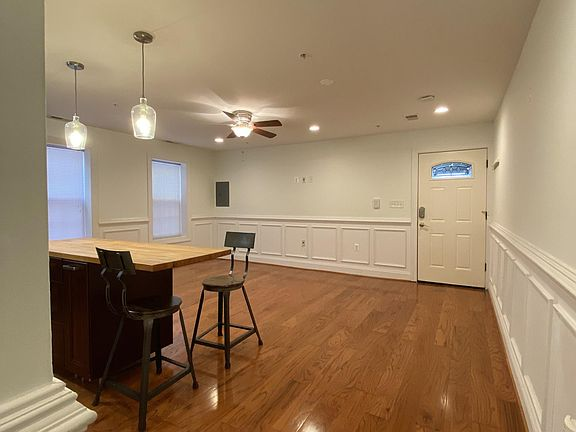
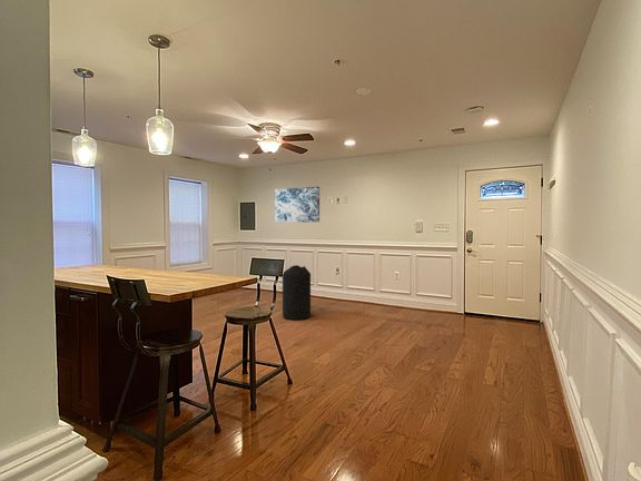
+ trash can [282,264,312,321]
+ wall art [274,186,320,224]
